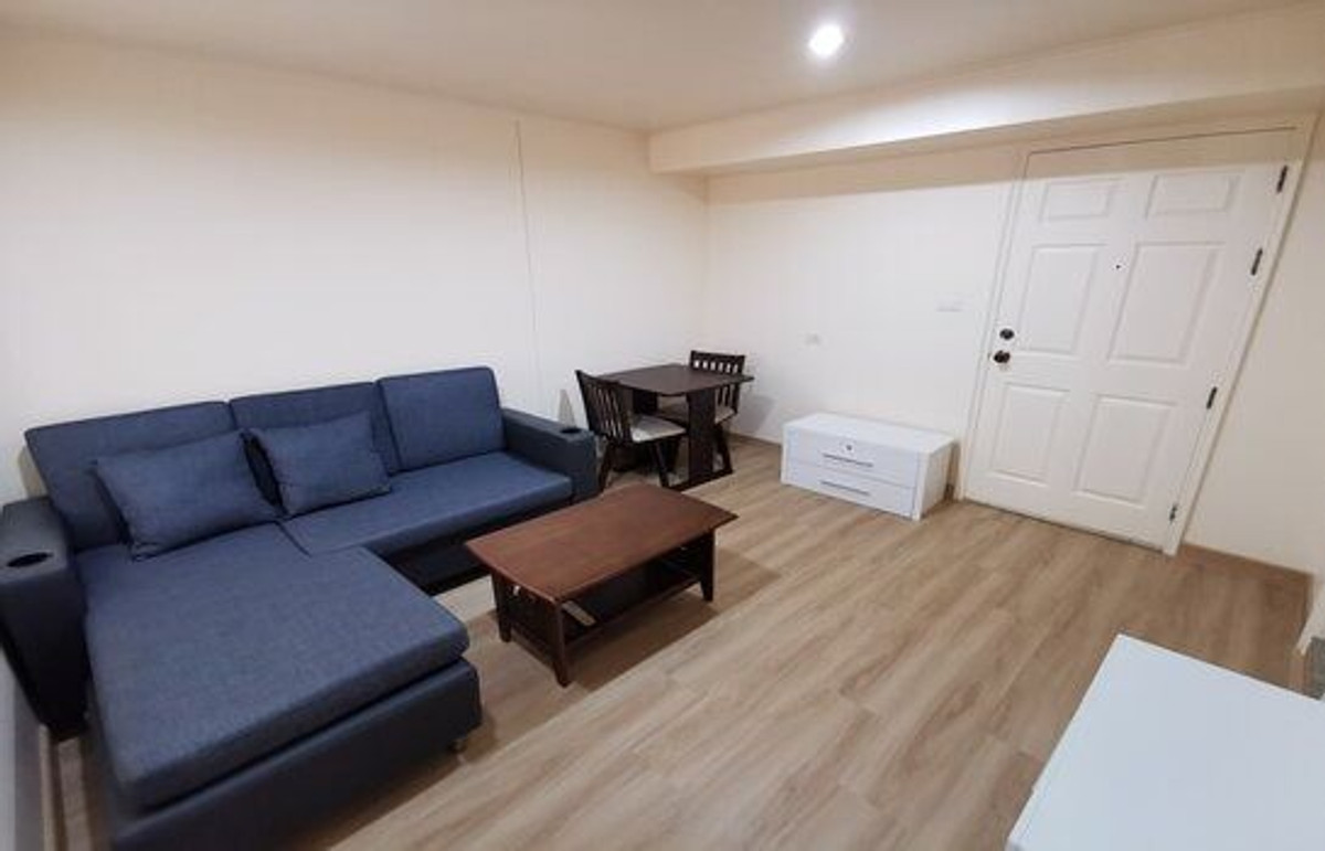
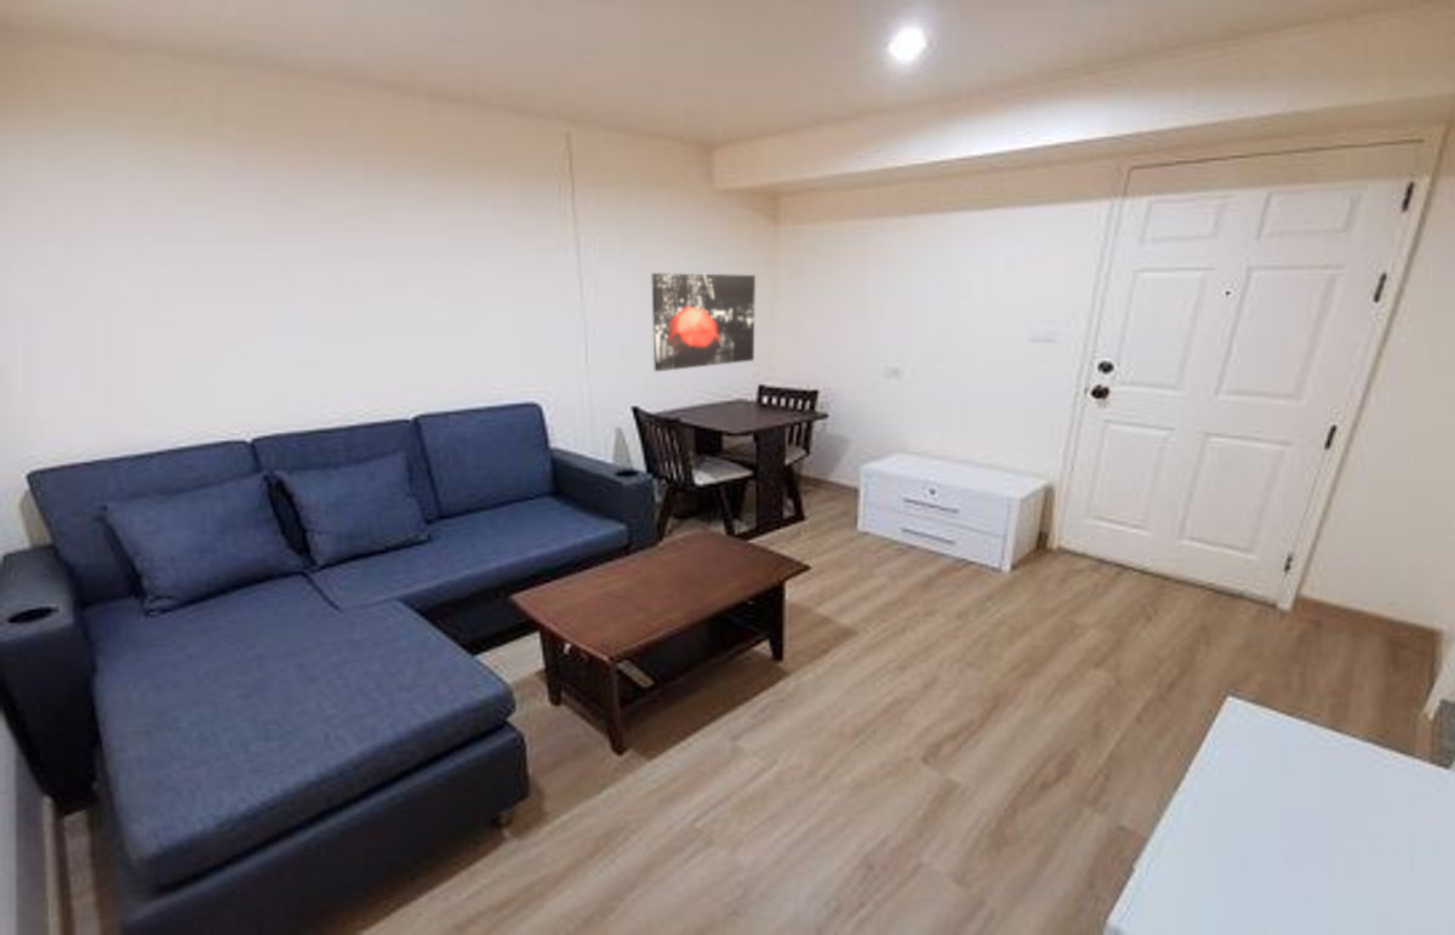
+ wall art [651,272,757,372]
